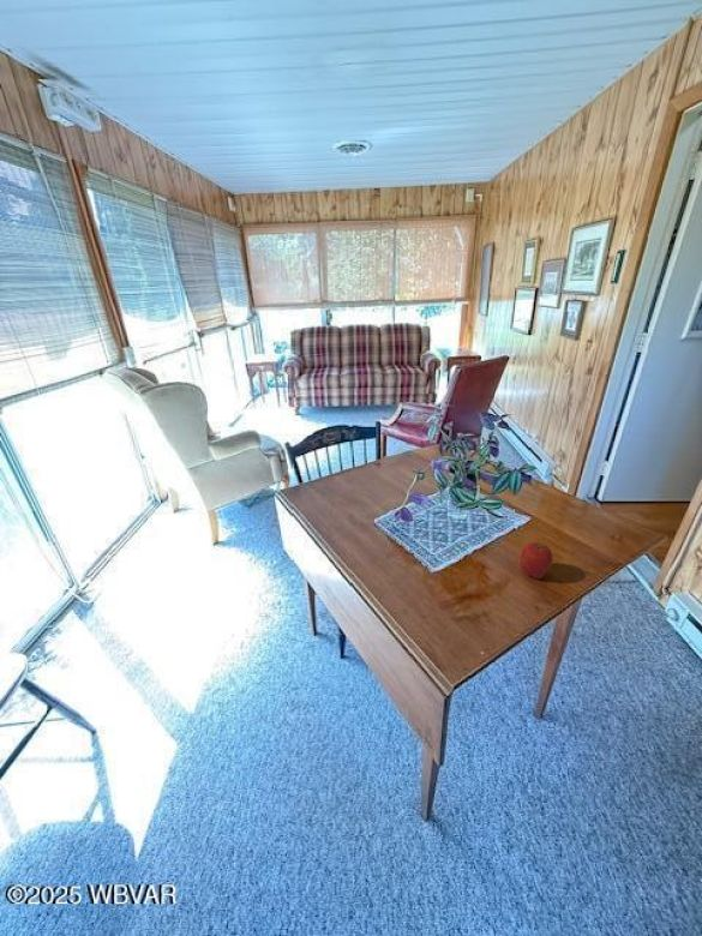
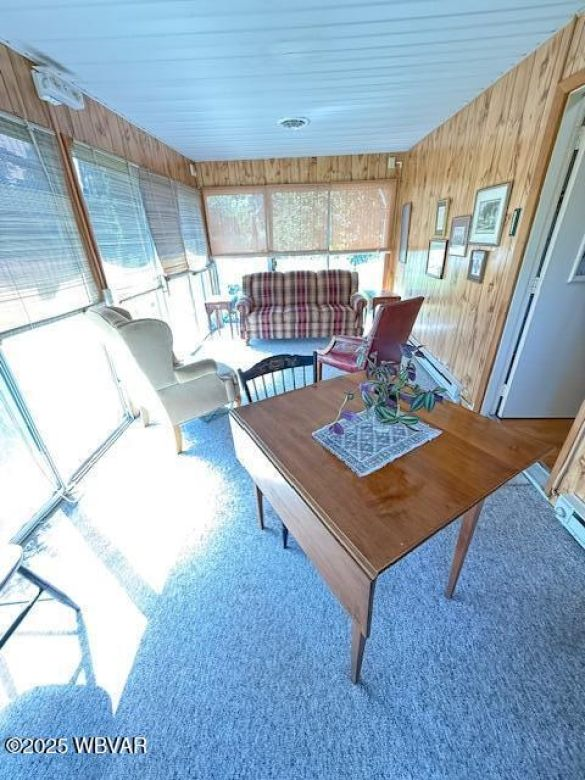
- fruit [518,541,554,580]
